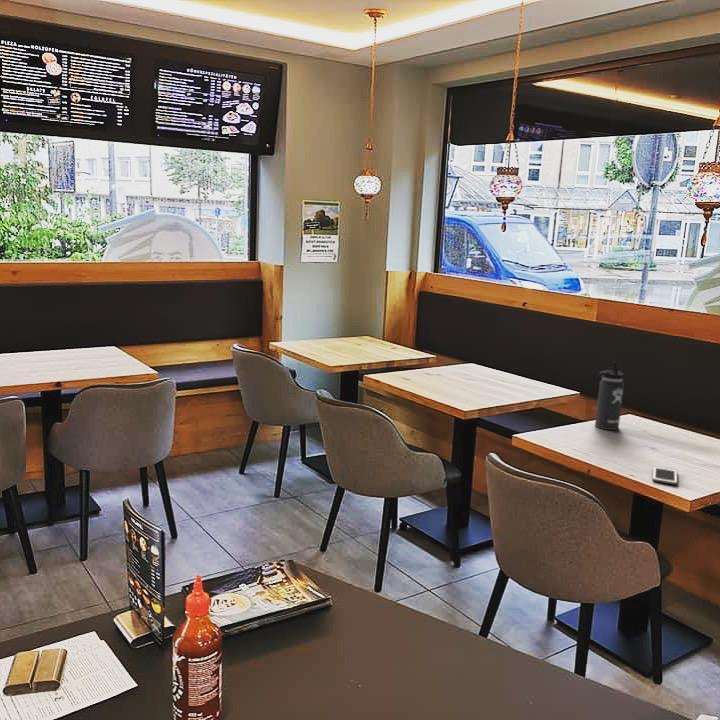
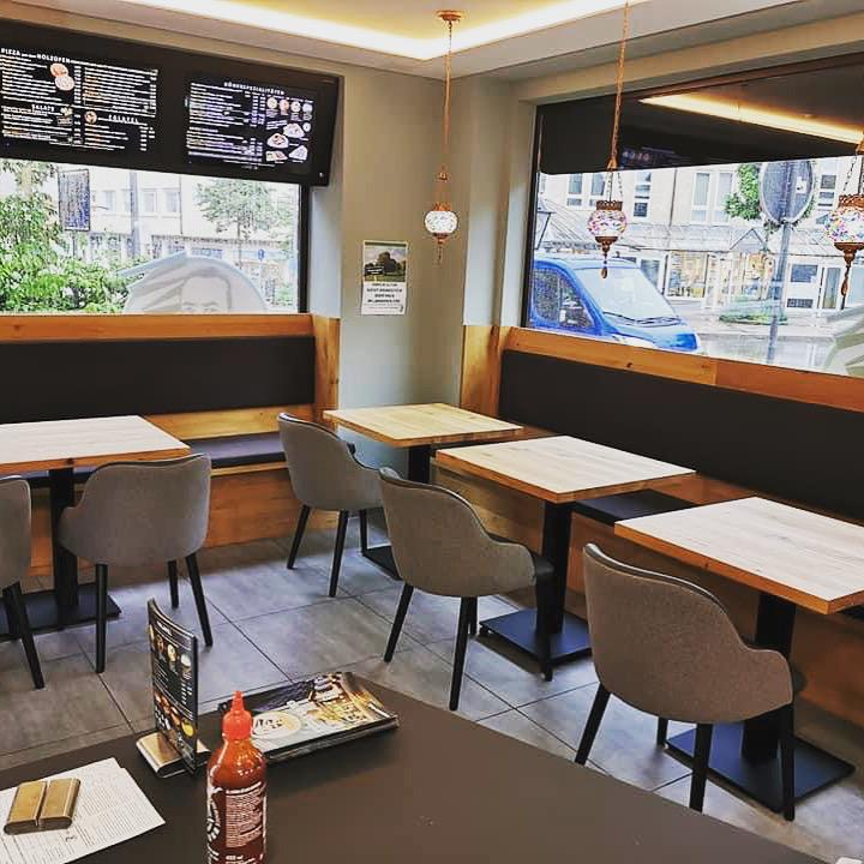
- thermos bottle [594,360,625,431]
- cell phone [651,465,678,486]
